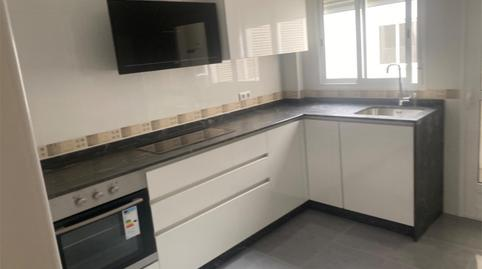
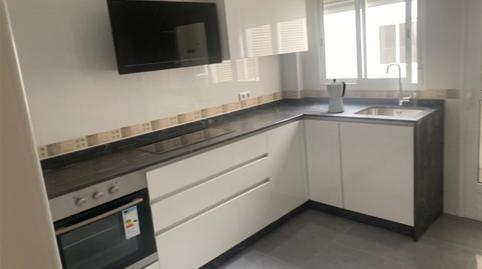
+ moka pot [325,78,347,114]
